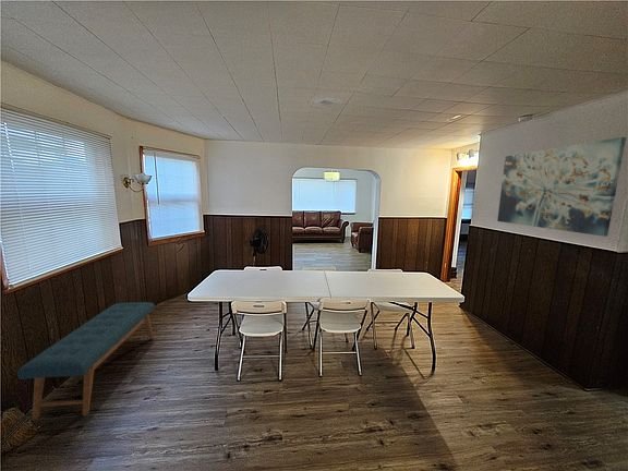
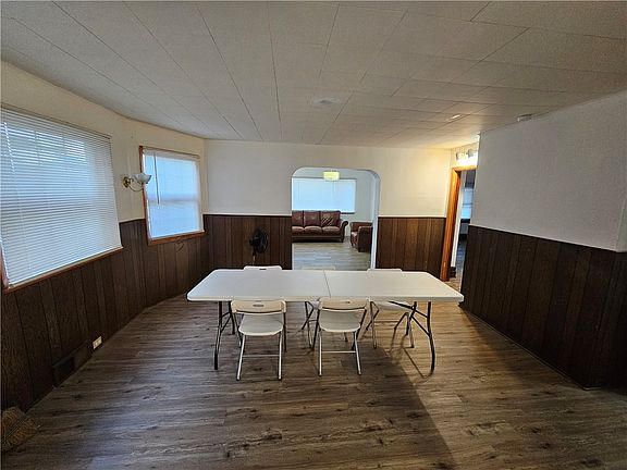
- wall art [496,136,627,238]
- bench [16,301,156,421]
